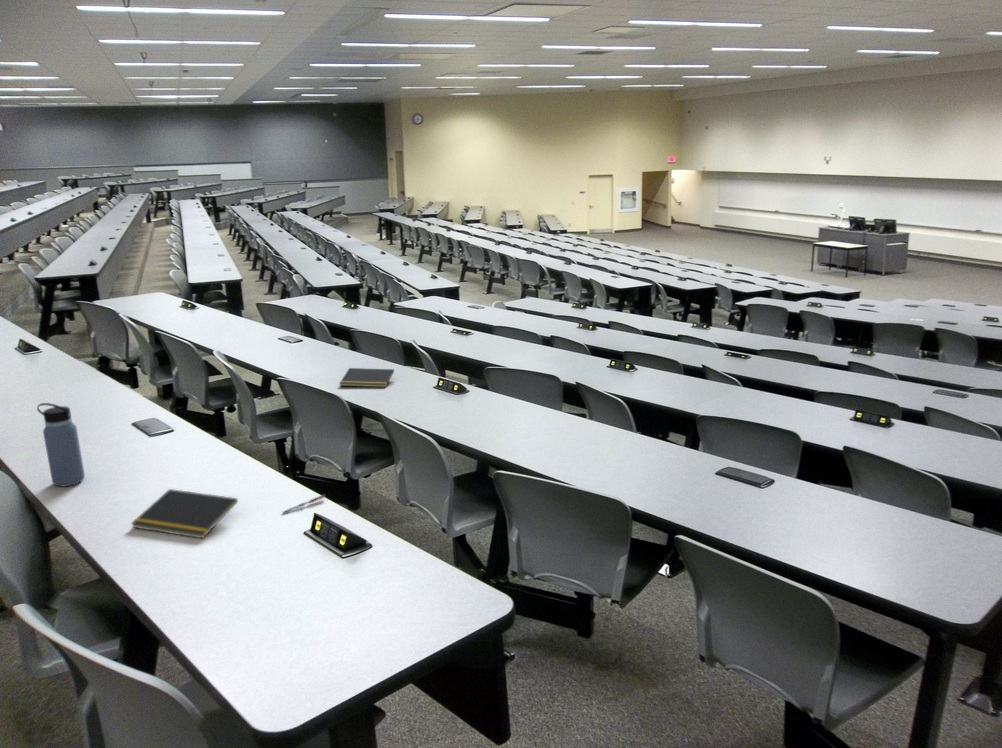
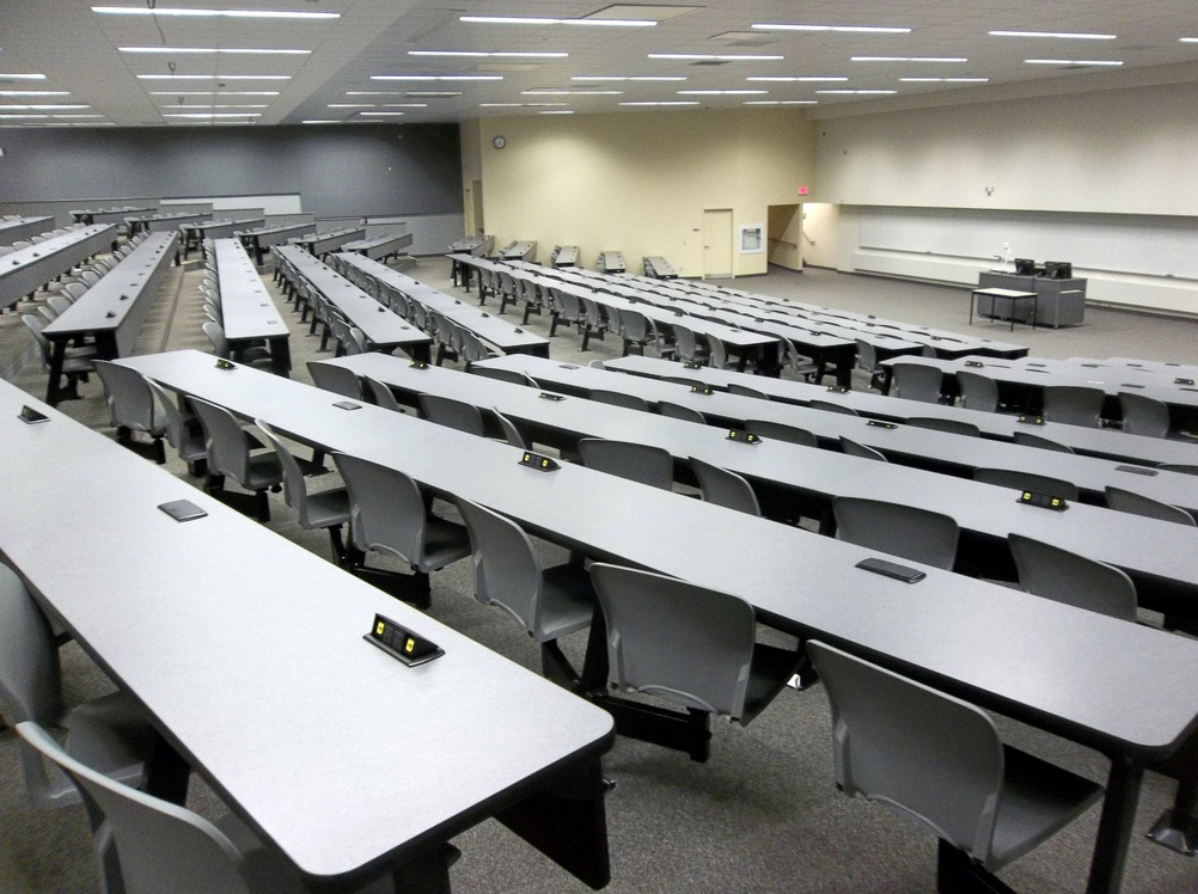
- notepad [338,367,395,388]
- pen [281,494,326,514]
- notepad [130,488,239,540]
- water bottle [36,402,86,487]
